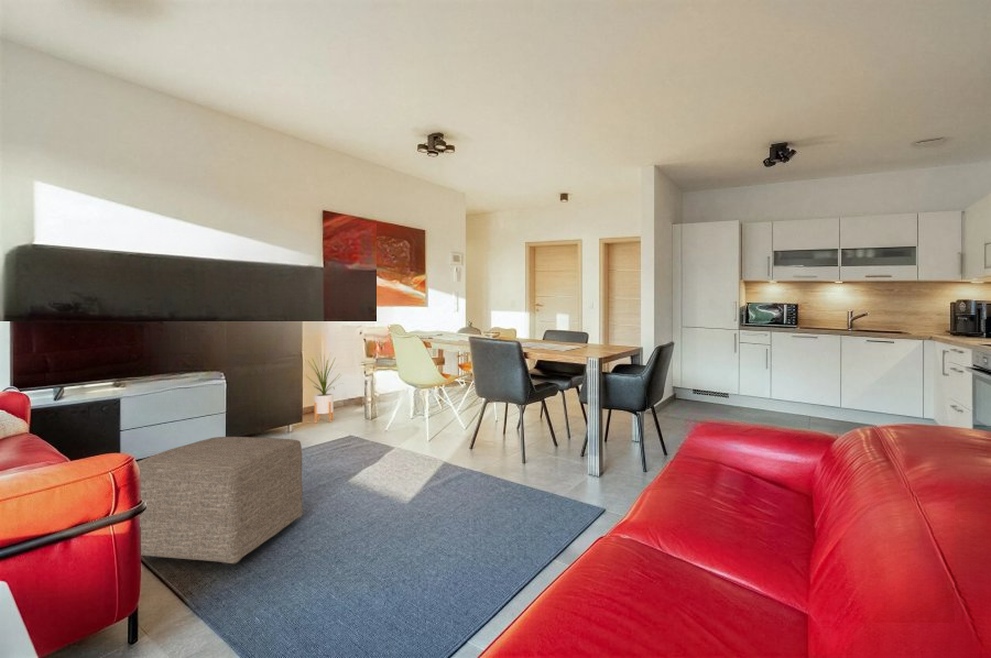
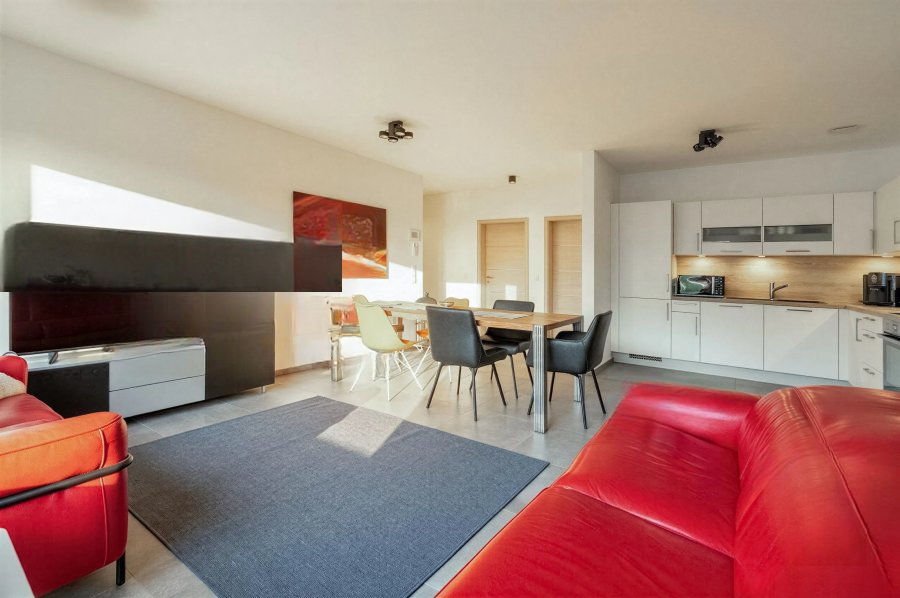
- ottoman [135,436,304,567]
- house plant [304,351,344,424]
